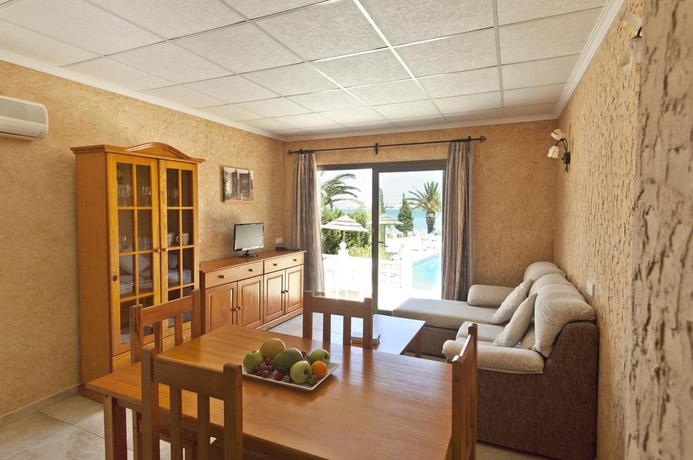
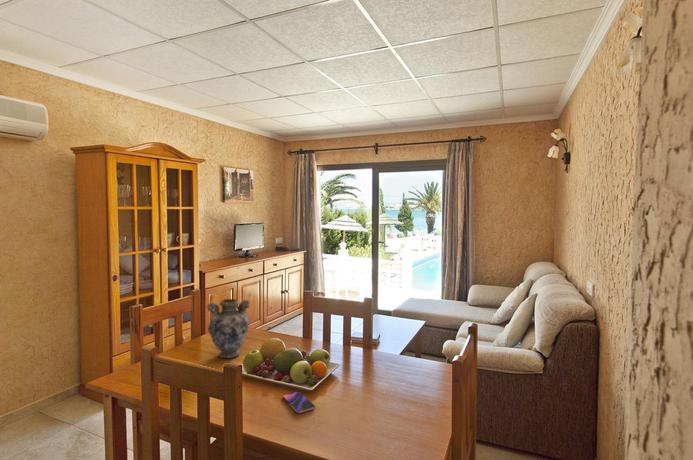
+ decorative vase [206,298,251,359]
+ smartphone [282,391,316,414]
